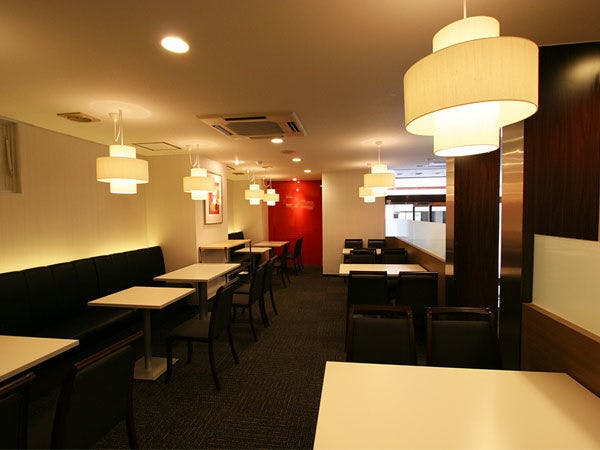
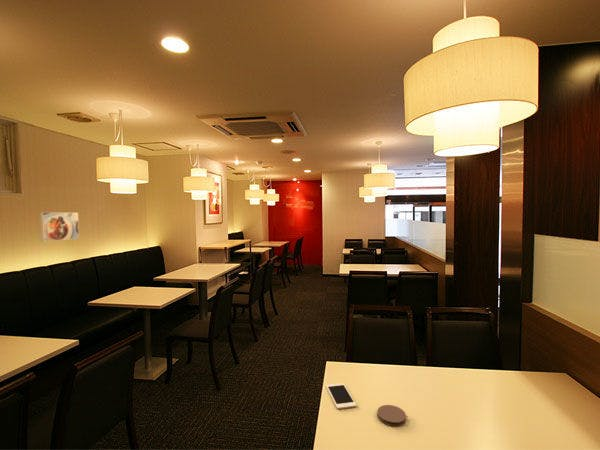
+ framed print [39,211,80,243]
+ cell phone [325,382,358,410]
+ coaster [376,404,407,427]
